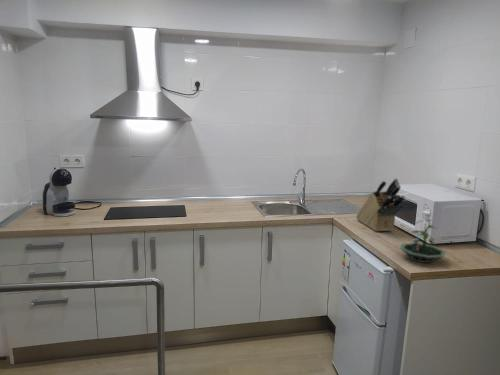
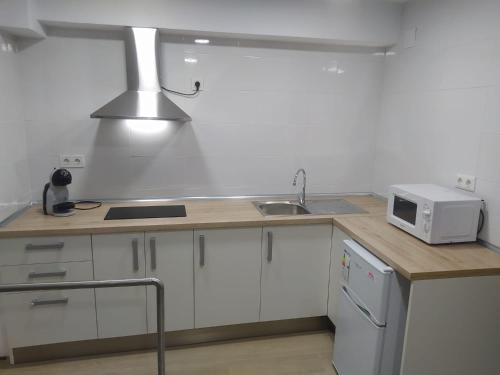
- terrarium [399,218,447,264]
- knife block [356,177,406,232]
